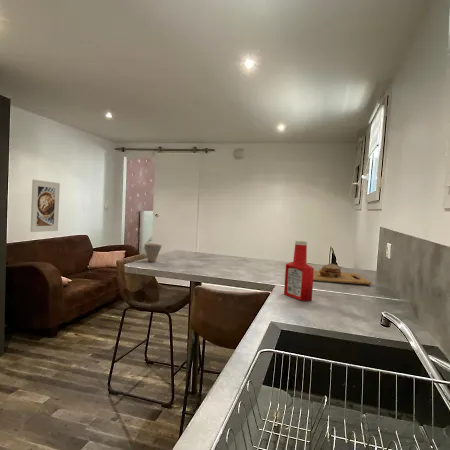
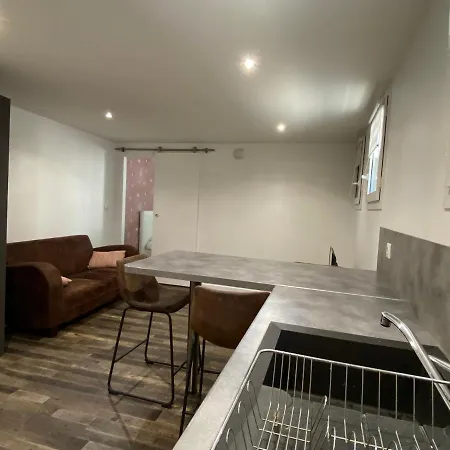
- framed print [29,179,61,233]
- cutting board [313,263,372,285]
- cup [144,242,163,263]
- soap bottle [283,240,315,302]
